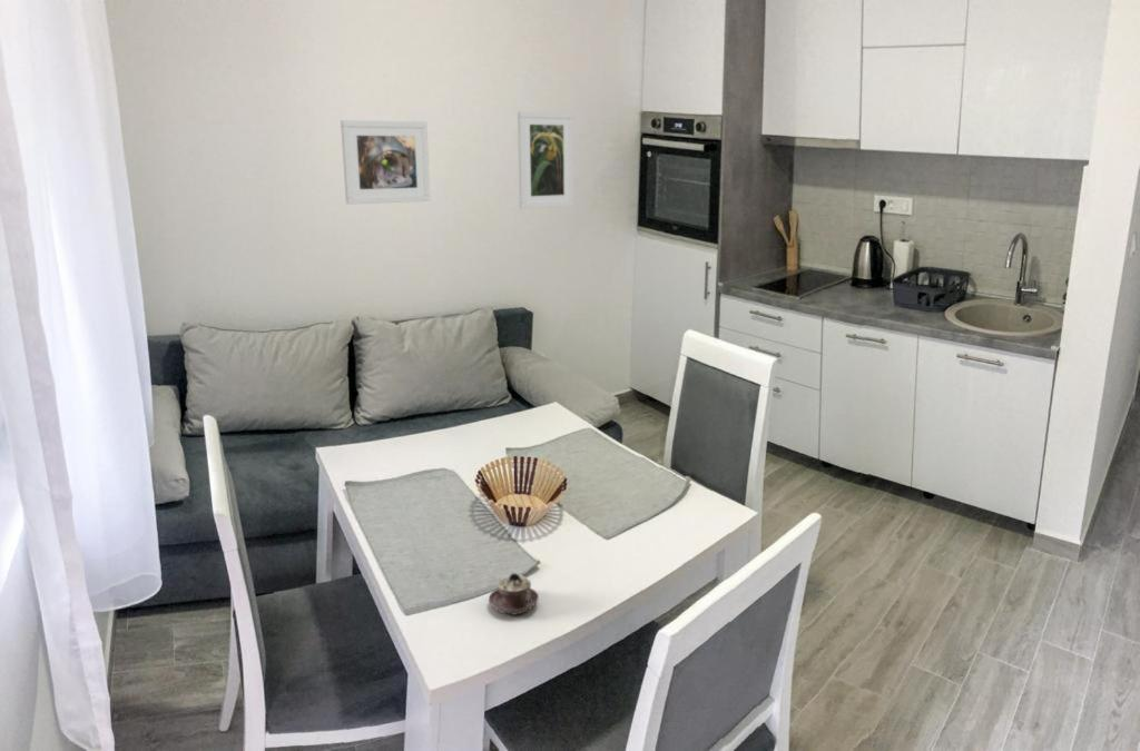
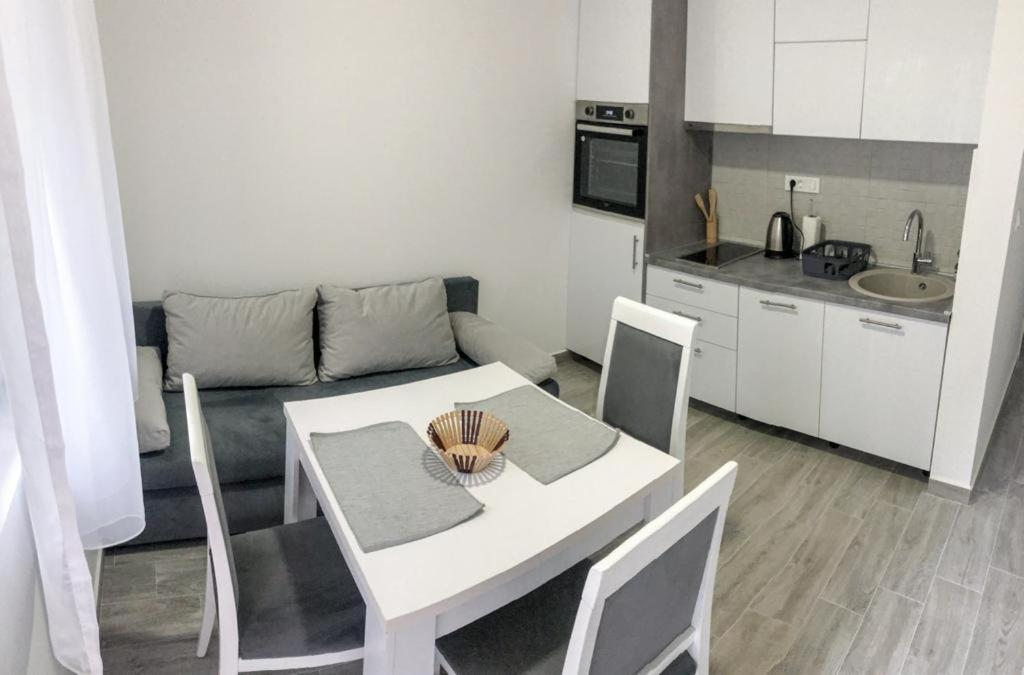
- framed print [340,119,431,206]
- teacup [488,572,540,616]
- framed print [517,110,574,210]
